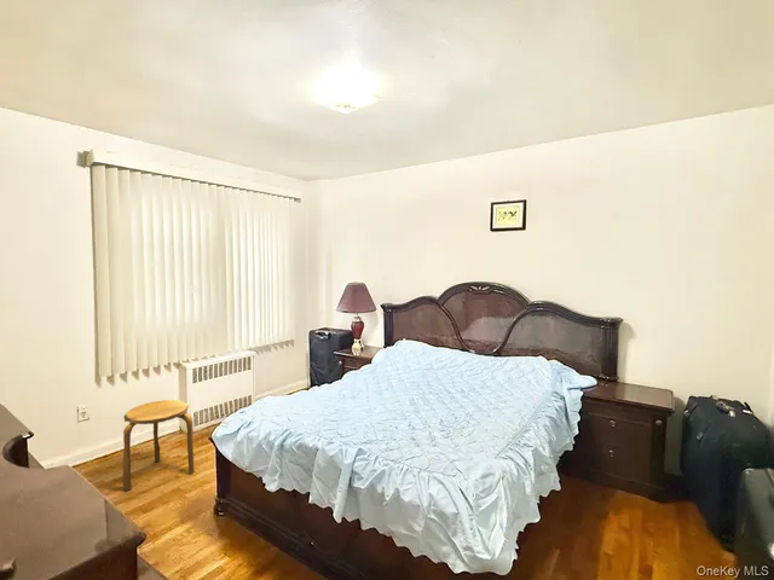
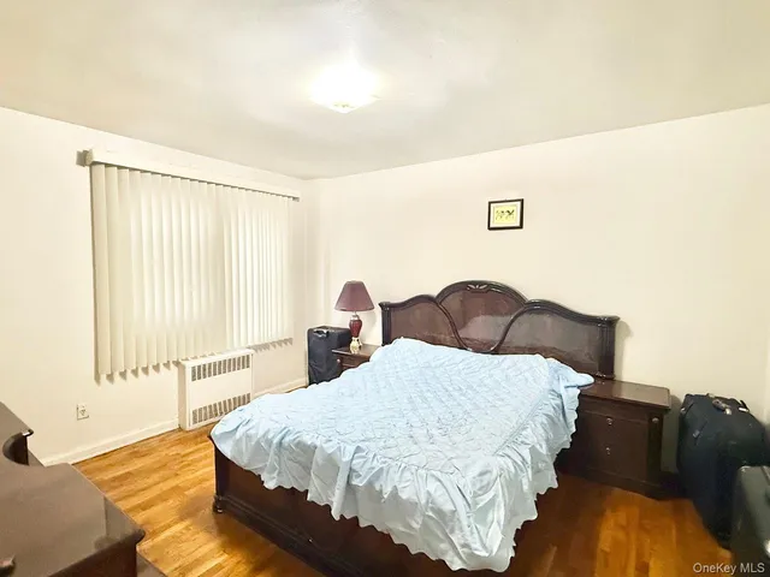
- stool [121,399,195,492]
